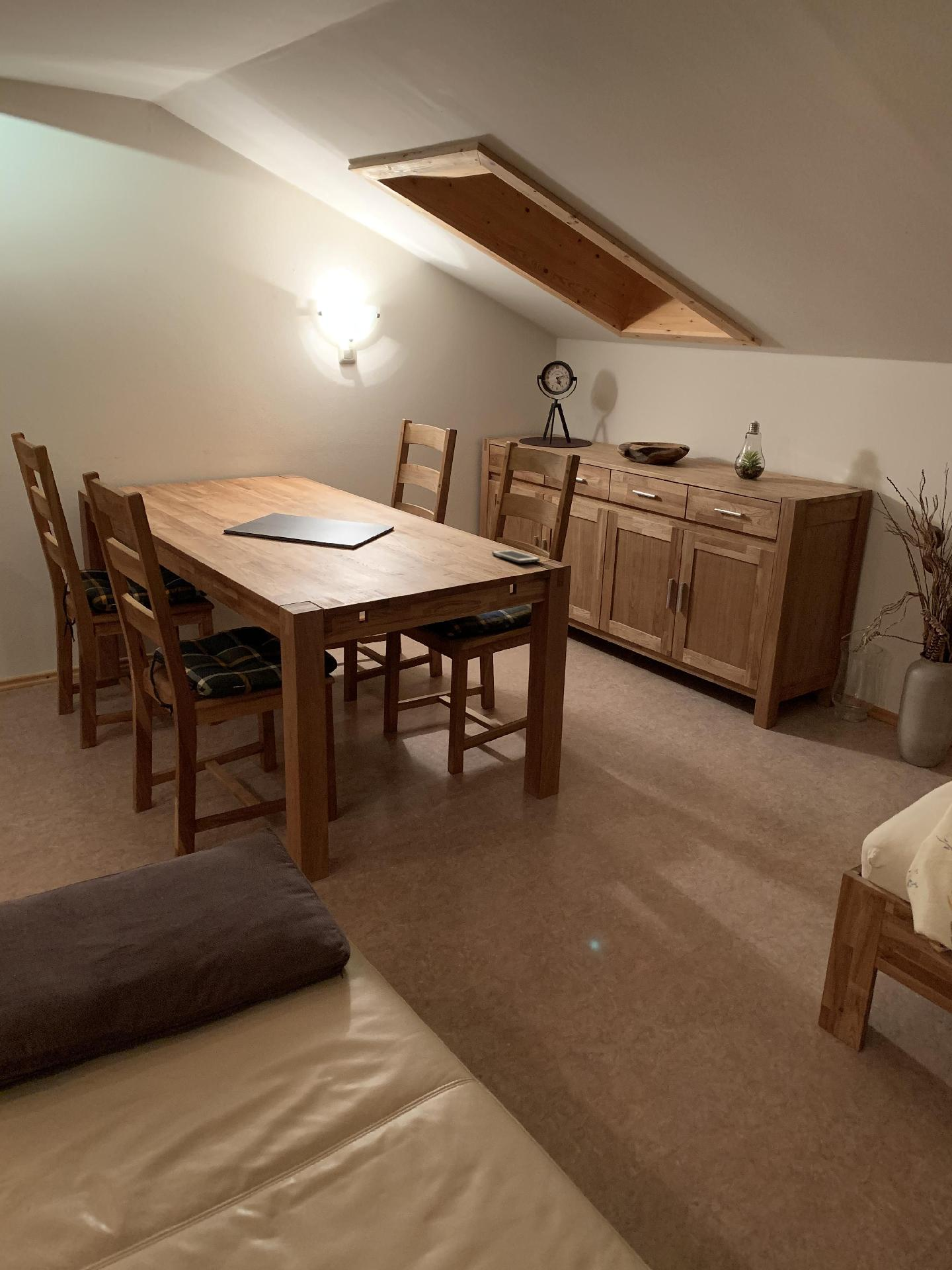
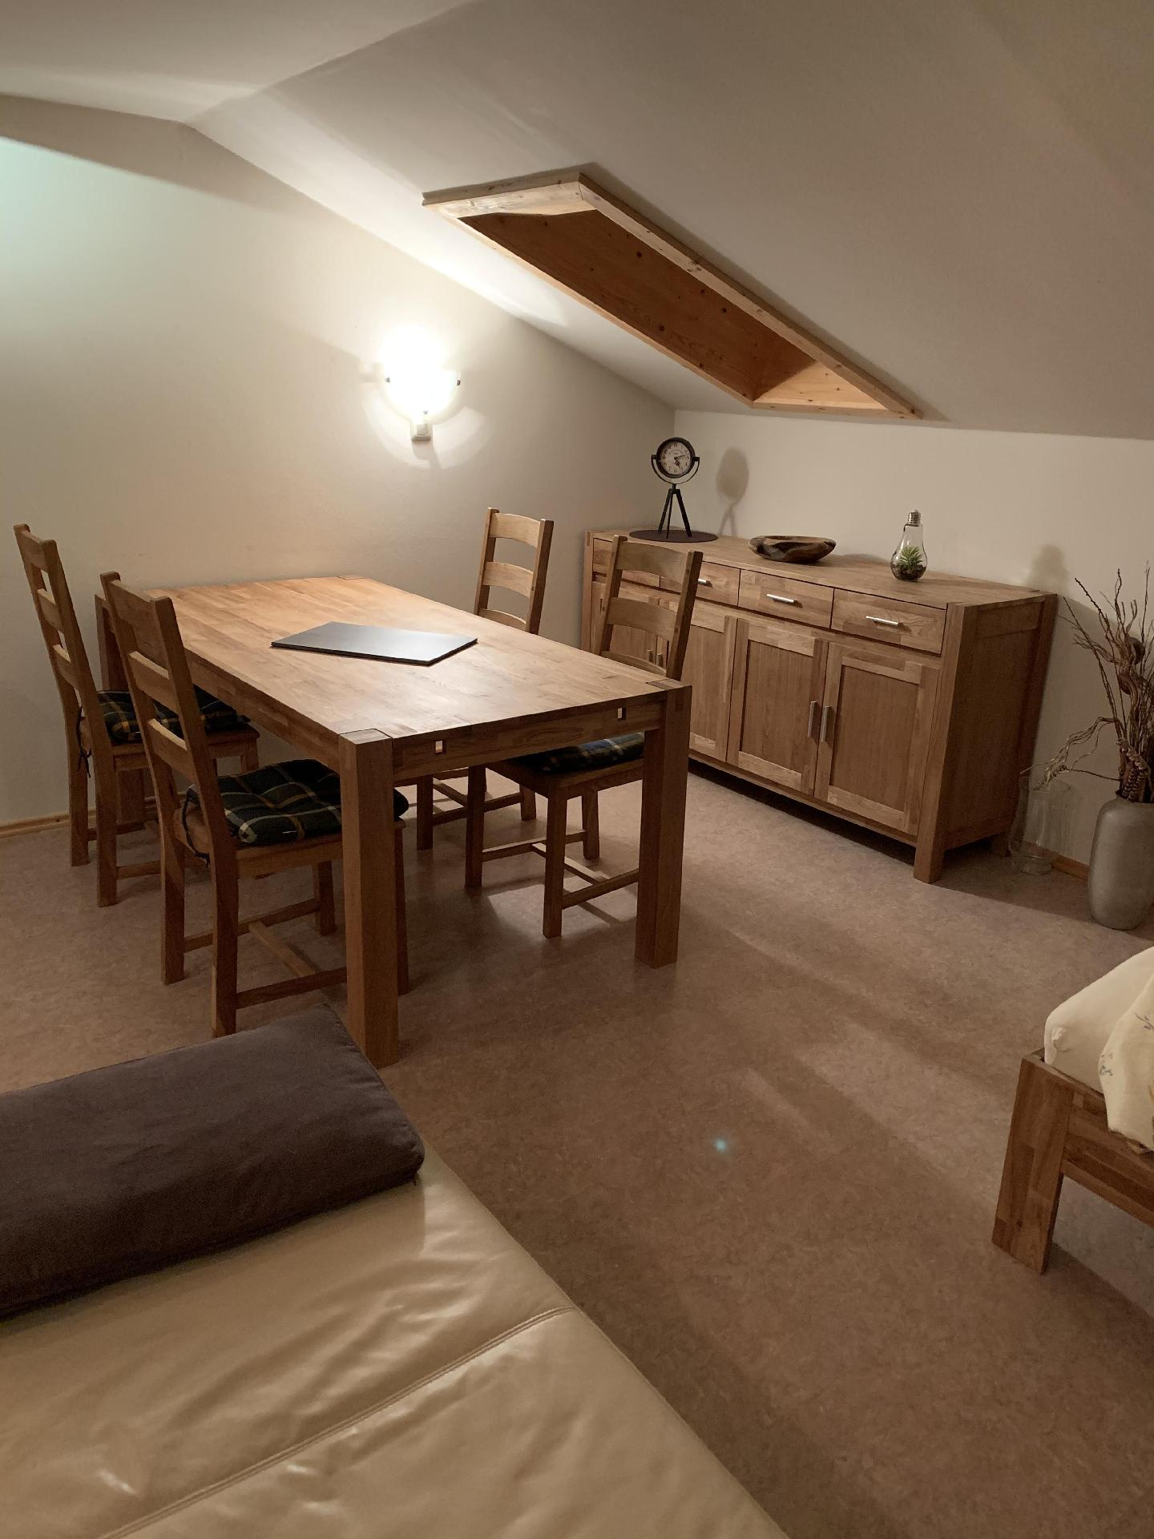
- cell phone [491,549,541,564]
